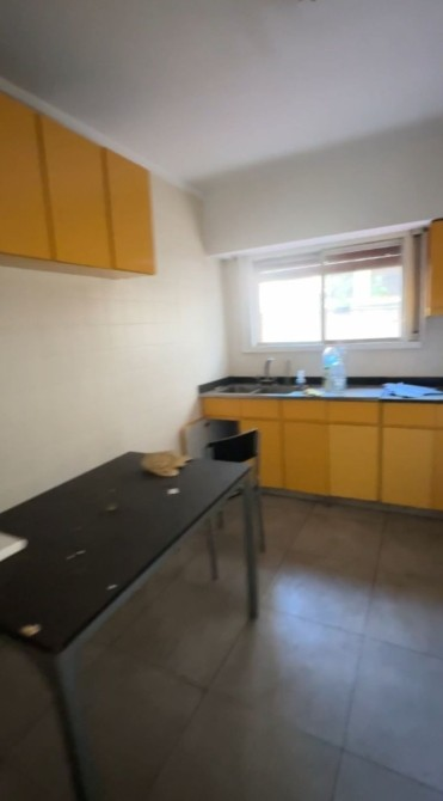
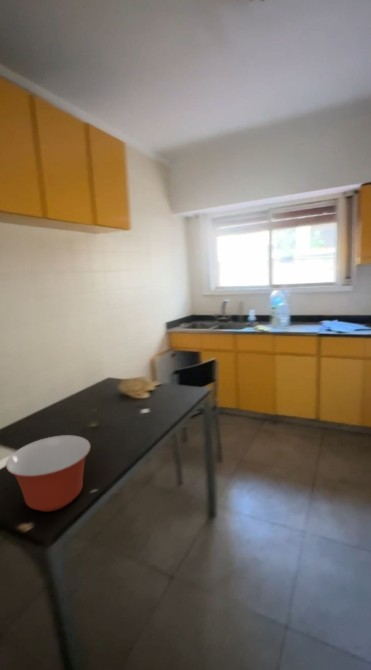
+ mixing bowl [5,434,92,513]
